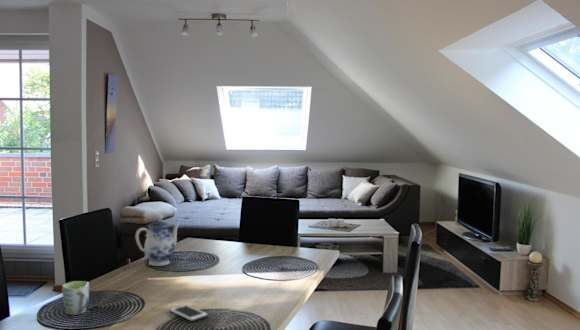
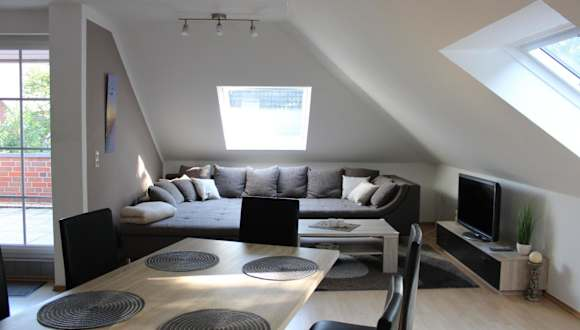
- mug [61,280,90,316]
- teapot [134,213,182,267]
- cell phone [169,303,209,322]
